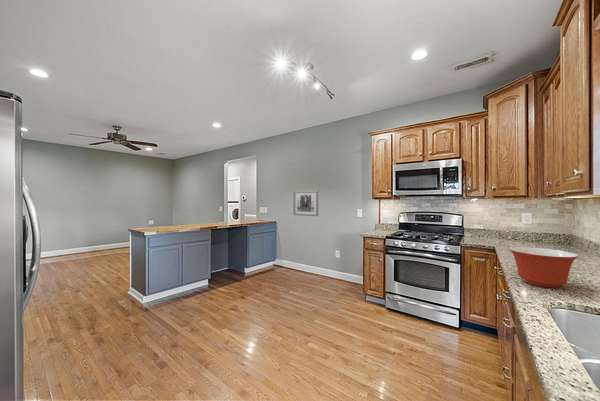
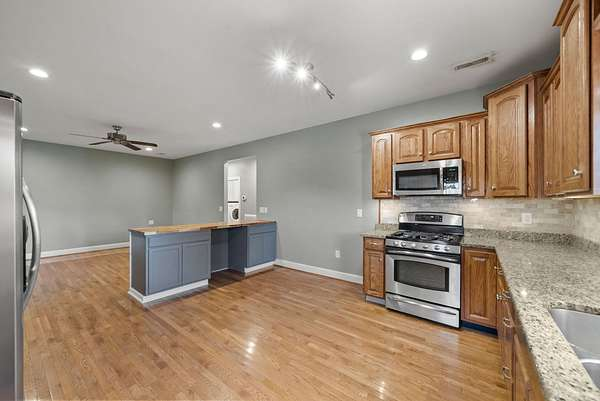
- mixing bowl [508,246,580,289]
- wall art [293,190,319,217]
